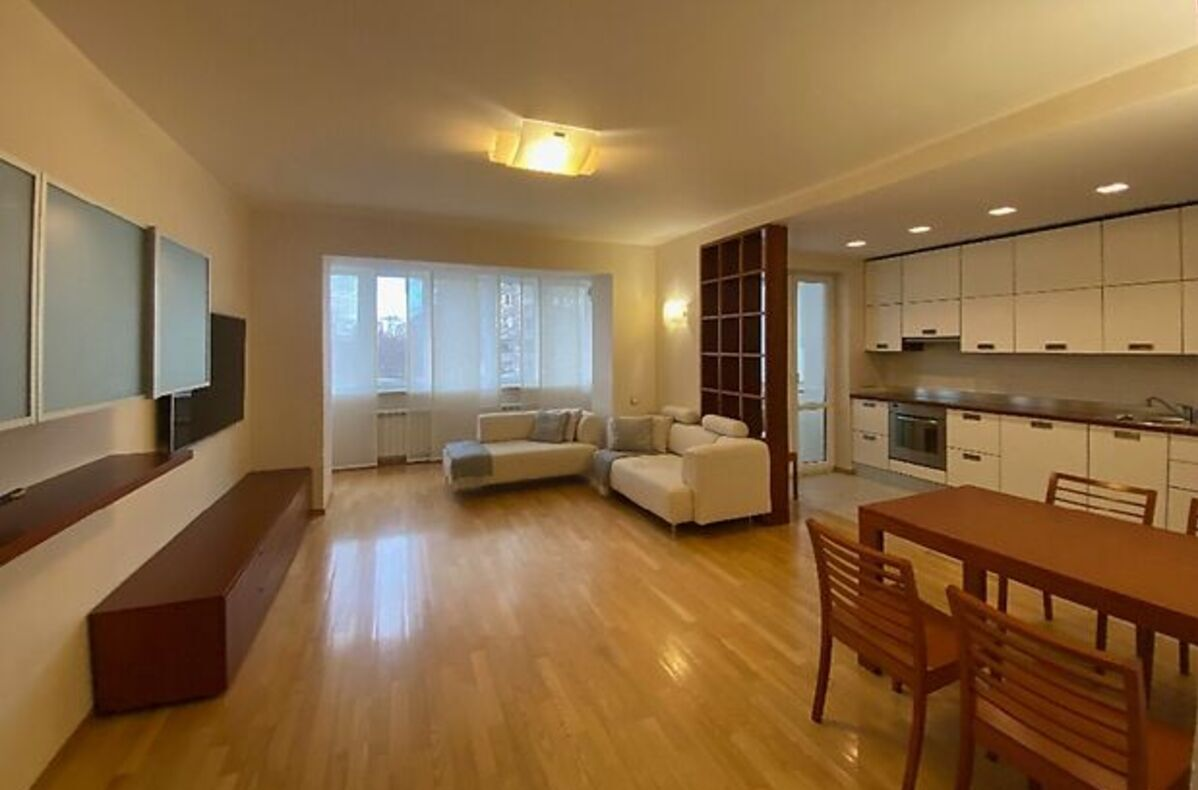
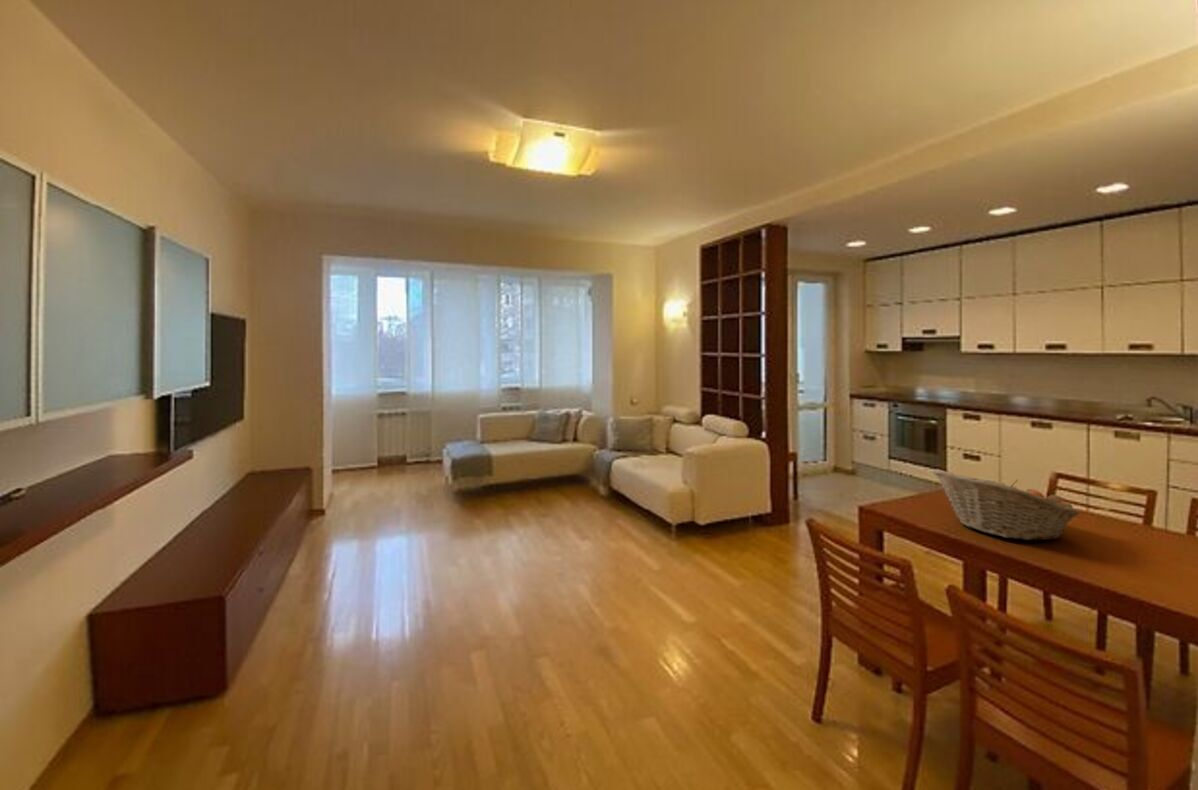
+ fruit basket [932,468,1081,541]
